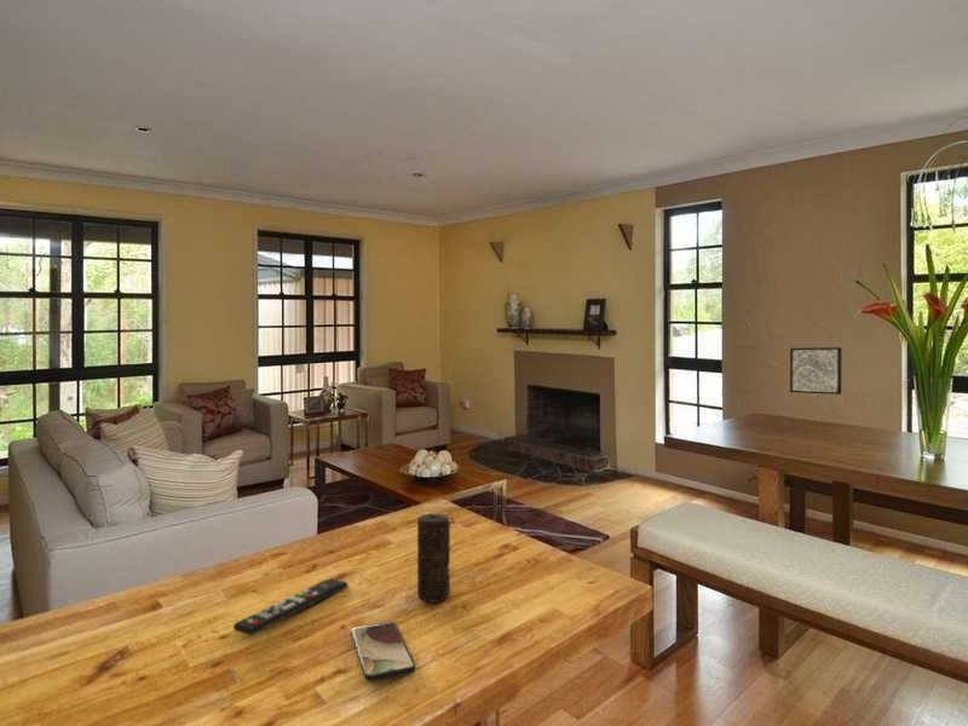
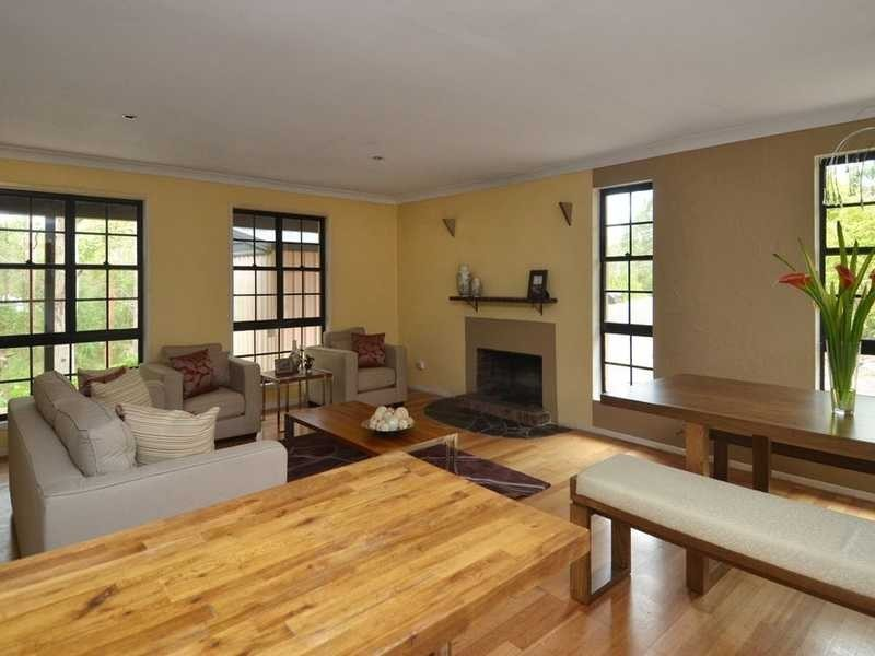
- wall art [789,346,842,396]
- smartphone [351,621,417,682]
- candle [416,513,451,604]
- remote control [232,577,350,636]
